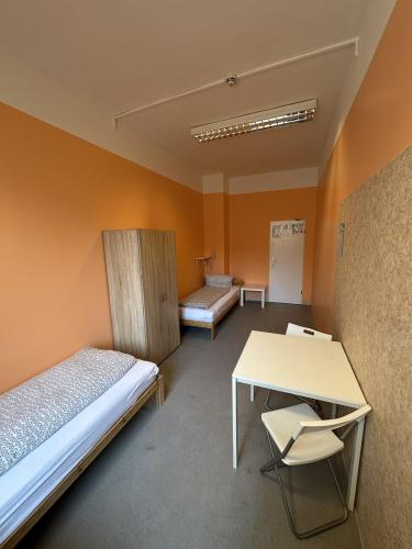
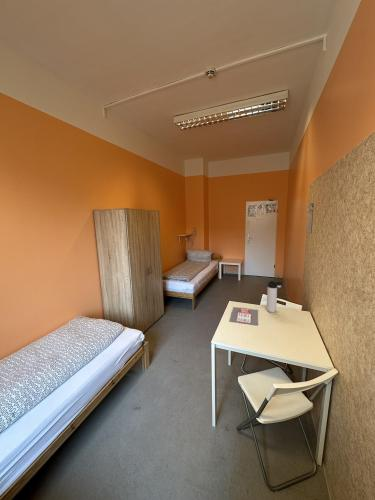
+ thermos bottle [265,280,283,313]
+ book [229,306,259,326]
